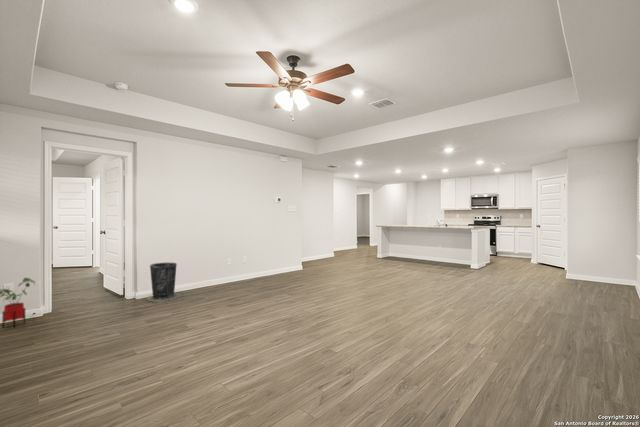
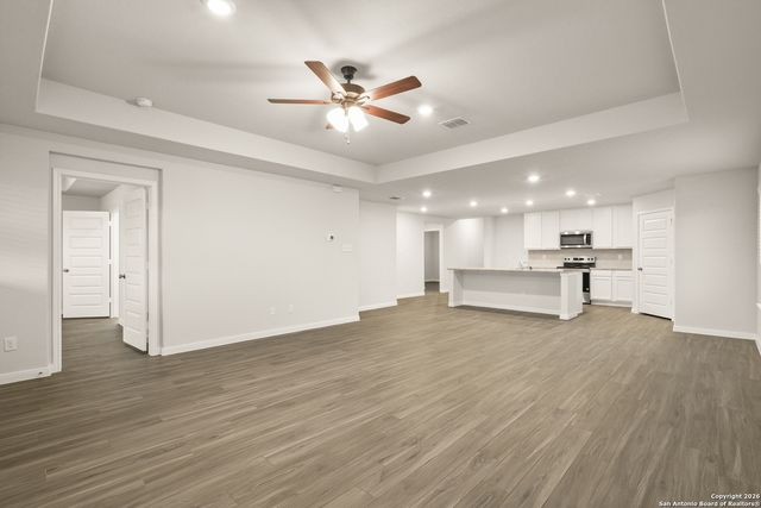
- house plant [0,277,36,328]
- trash can [145,261,181,303]
